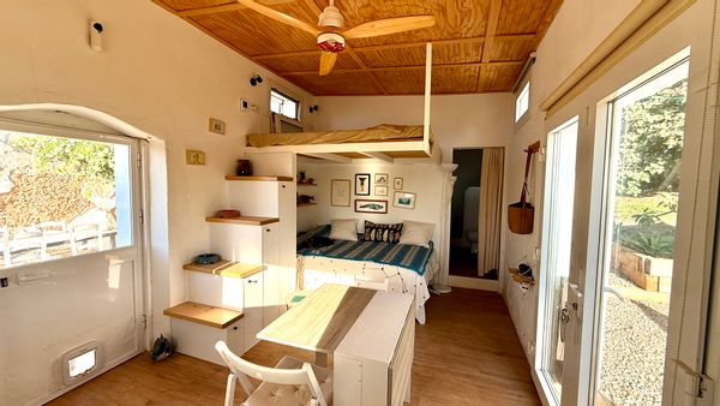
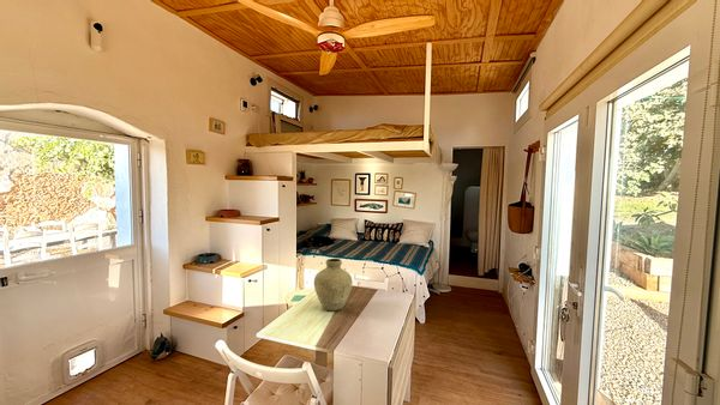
+ vase [313,258,354,312]
